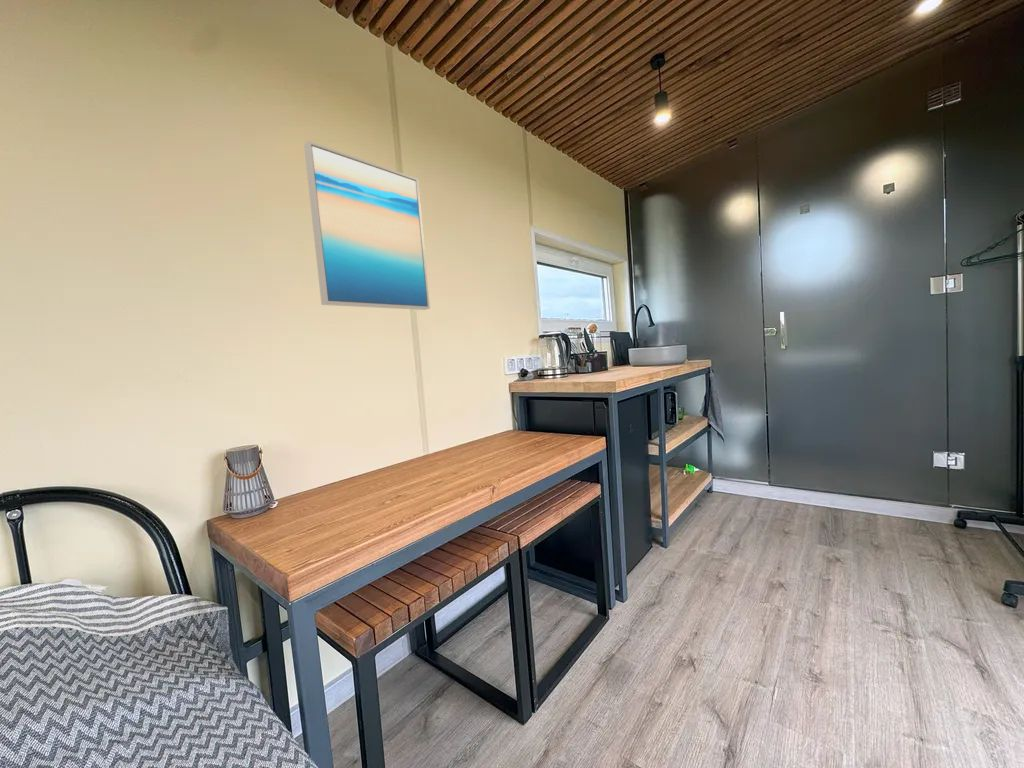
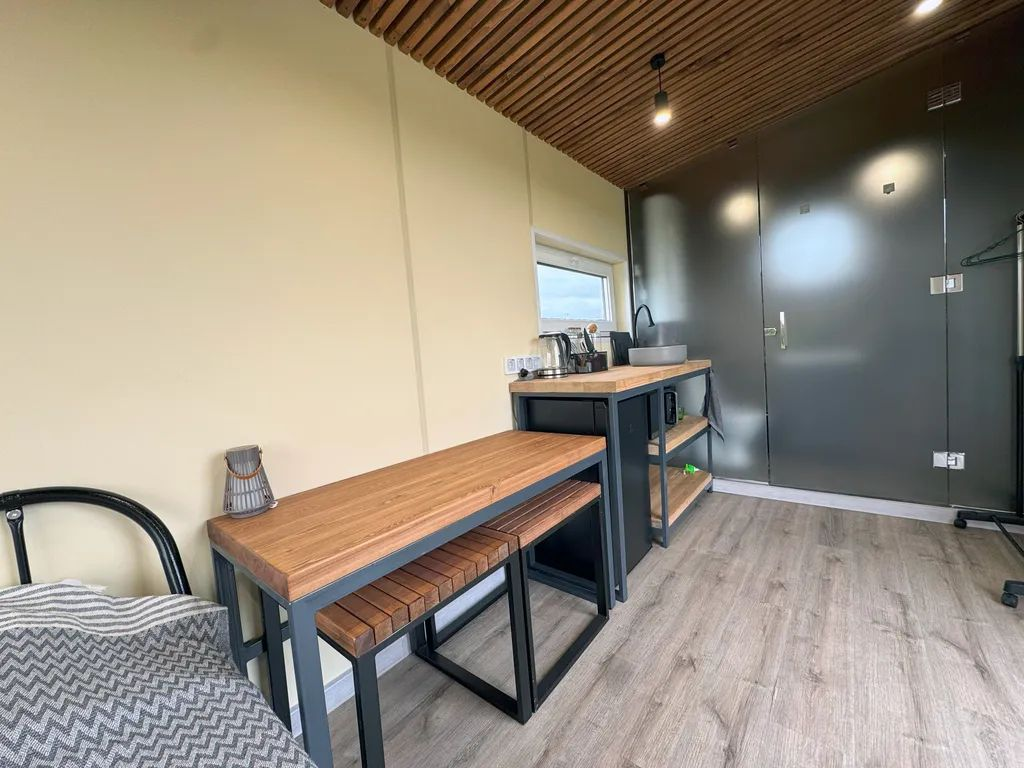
- wall art [303,140,431,311]
